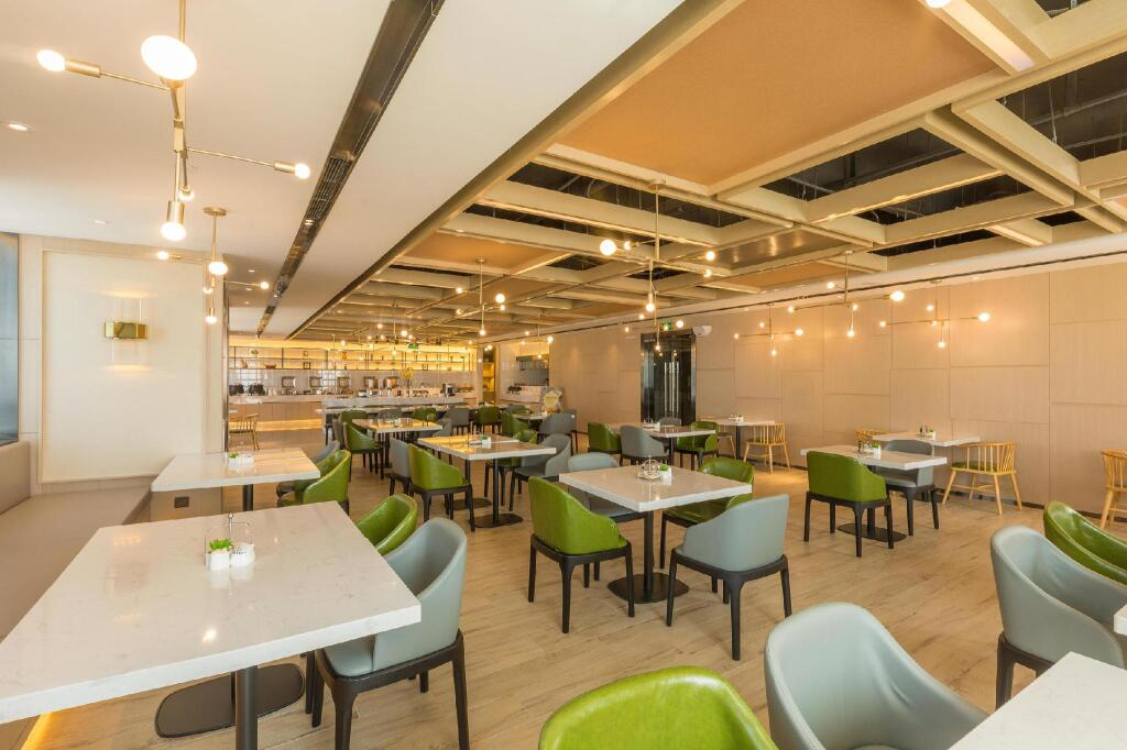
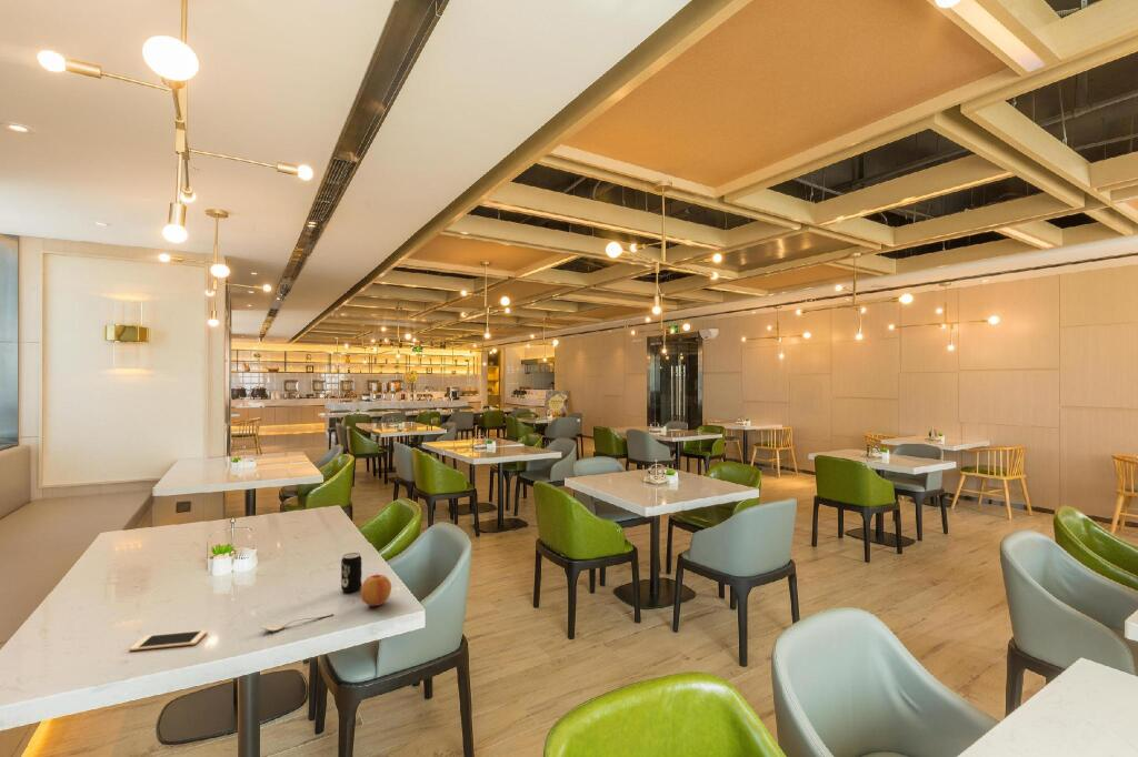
+ beverage can [340,552,363,594]
+ spoon [259,612,335,632]
+ apple [360,574,392,607]
+ cell phone [128,629,208,652]
